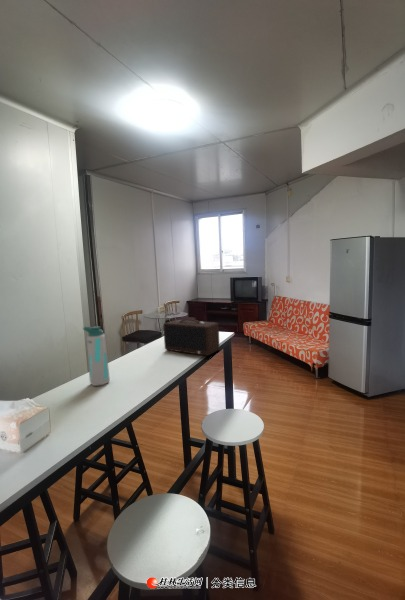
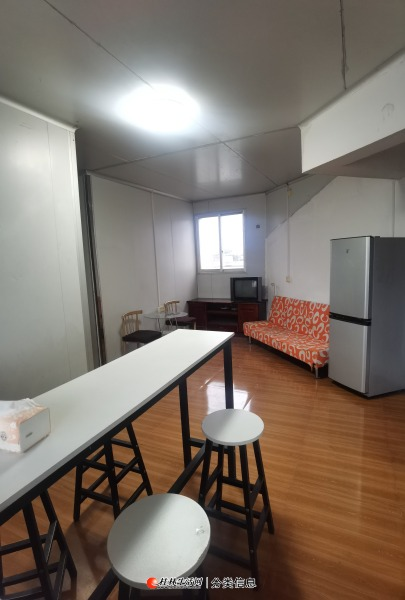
- speaker [163,318,220,357]
- water bottle [82,325,111,387]
